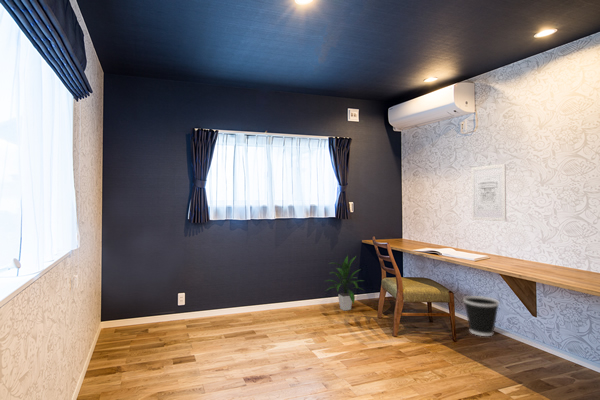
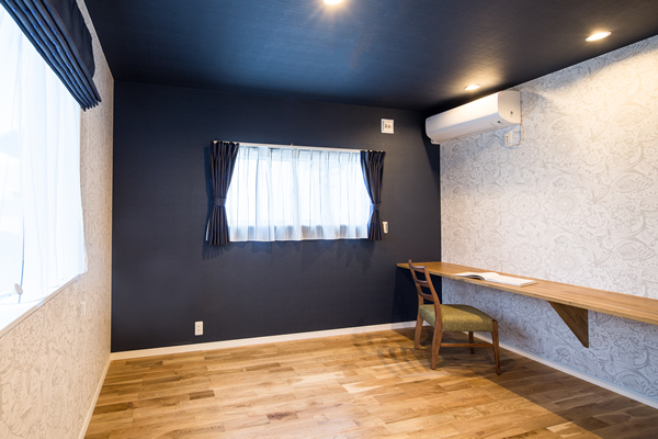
- wastebasket [462,295,500,337]
- wall art [470,163,507,223]
- indoor plant [325,255,364,311]
